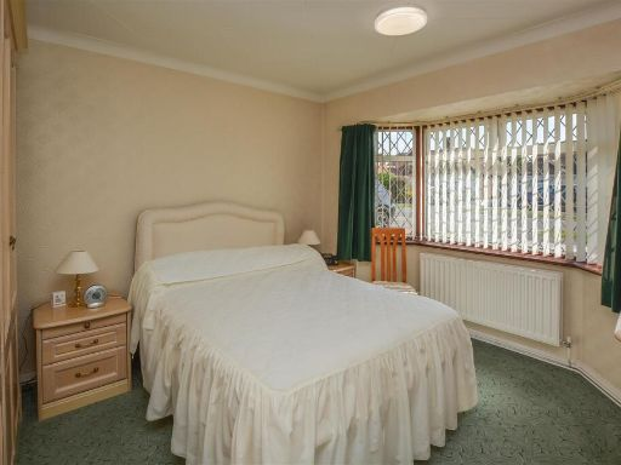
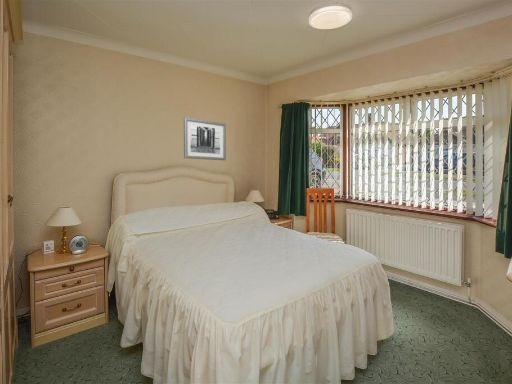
+ wall art [183,117,227,161]
